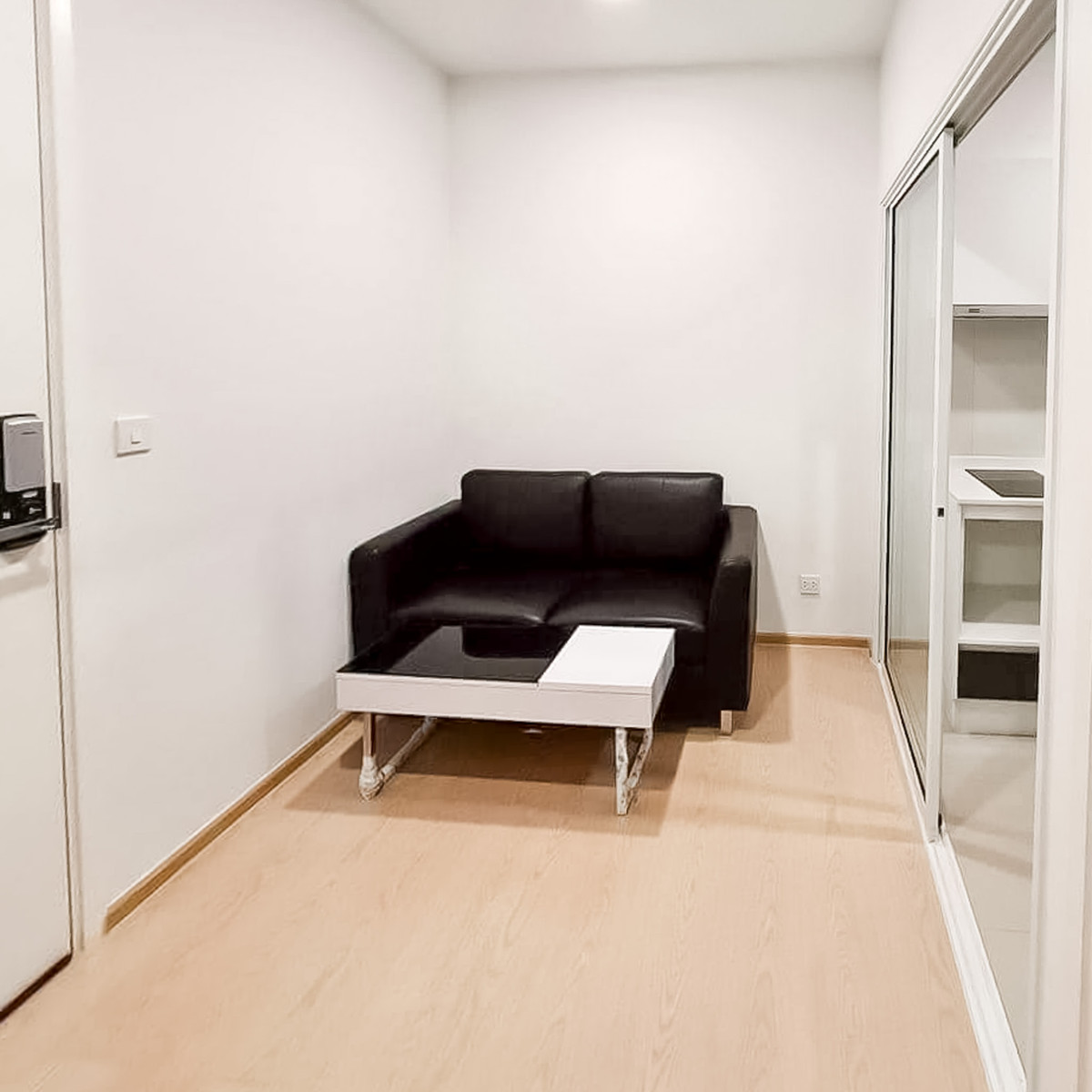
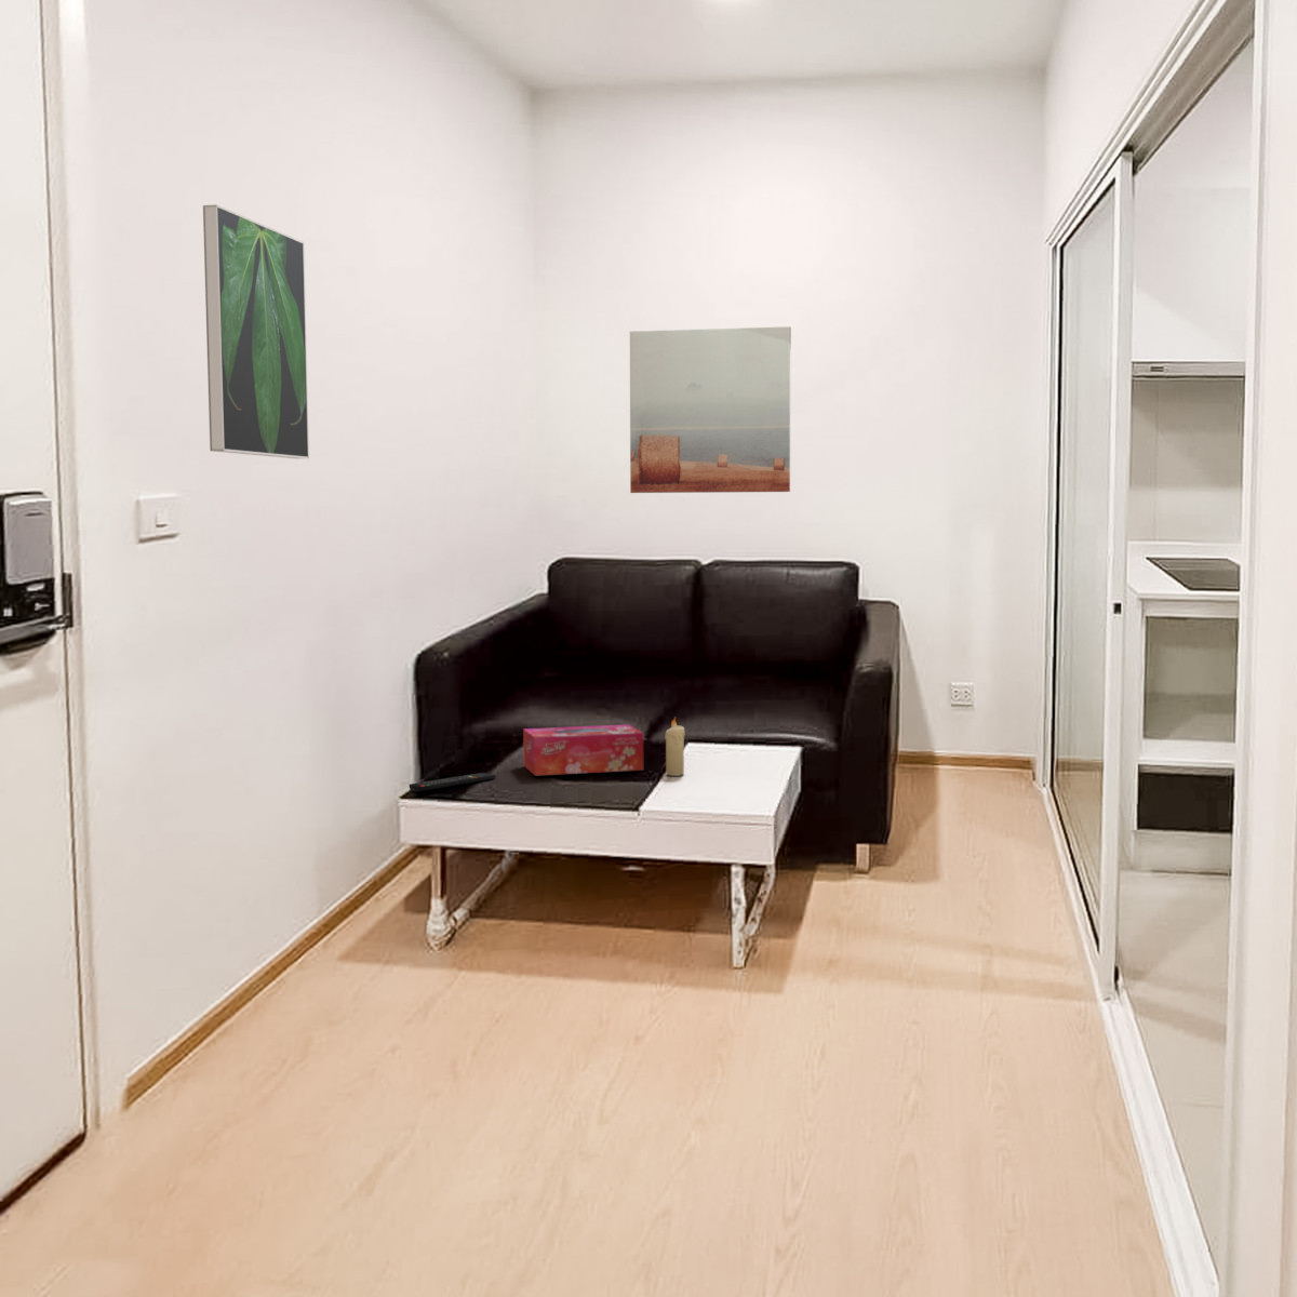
+ tissue box [523,723,644,776]
+ candle [664,716,685,777]
+ remote control [409,772,498,792]
+ wall art [629,325,792,494]
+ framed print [202,203,310,460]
